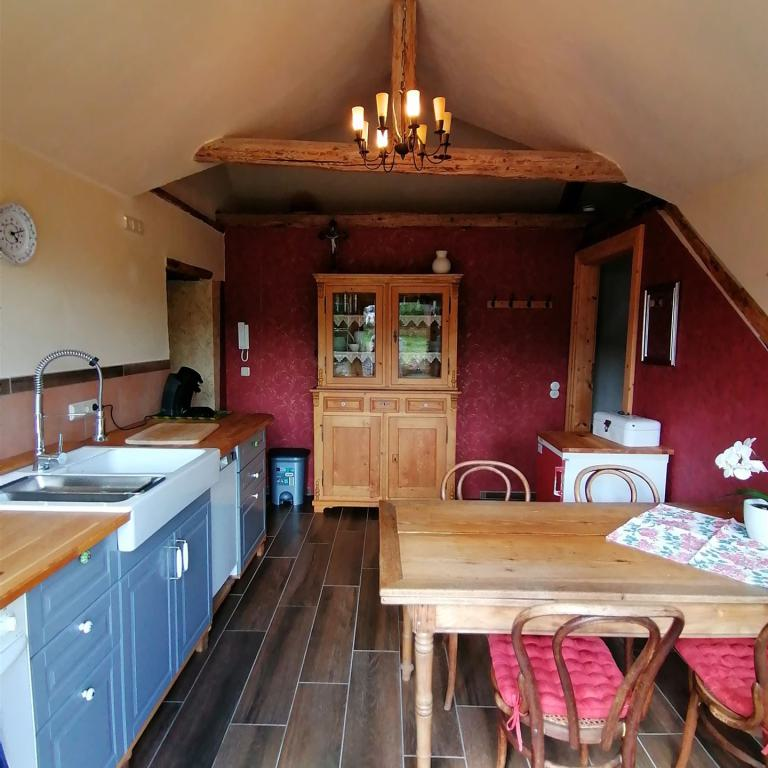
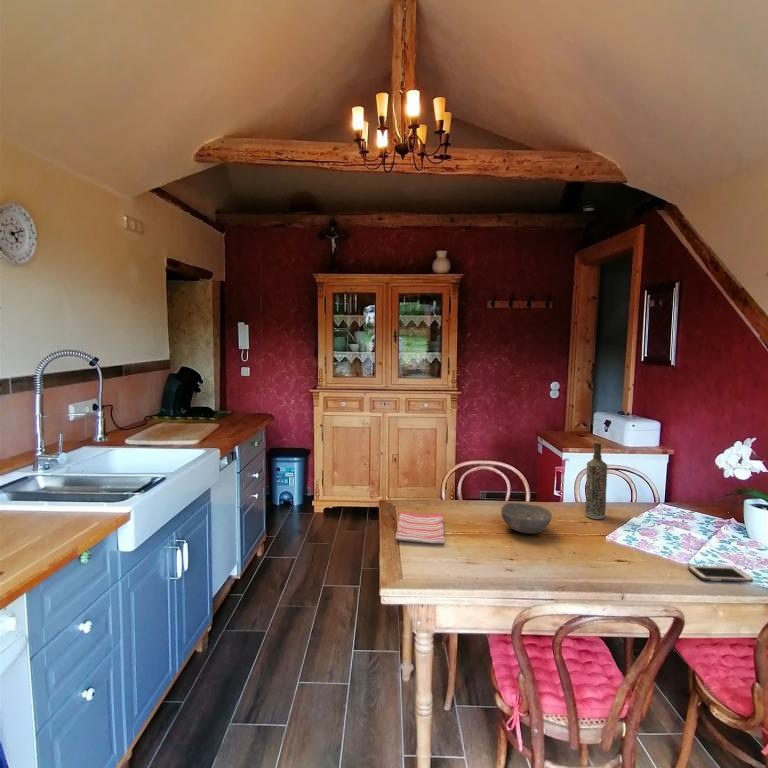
+ cell phone [687,565,754,583]
+ bowl [500,502,553,535]
+ dish towel [394,511,446,545]
+ bottle [584,440,608,520]
